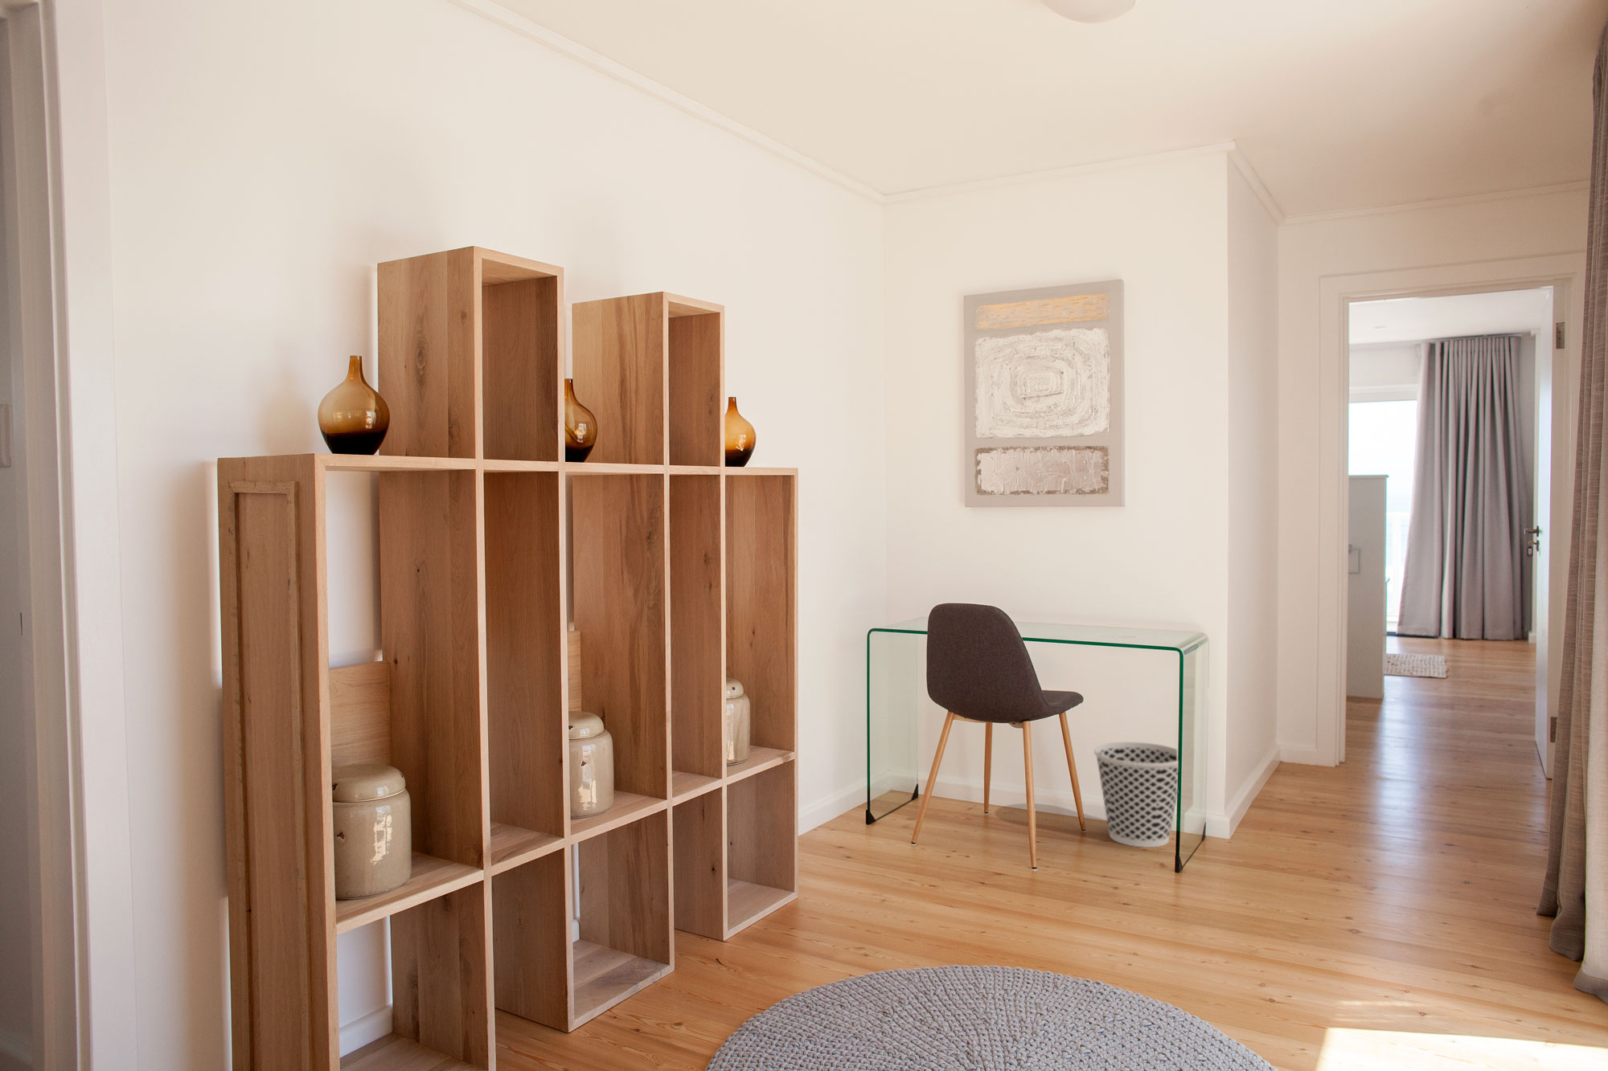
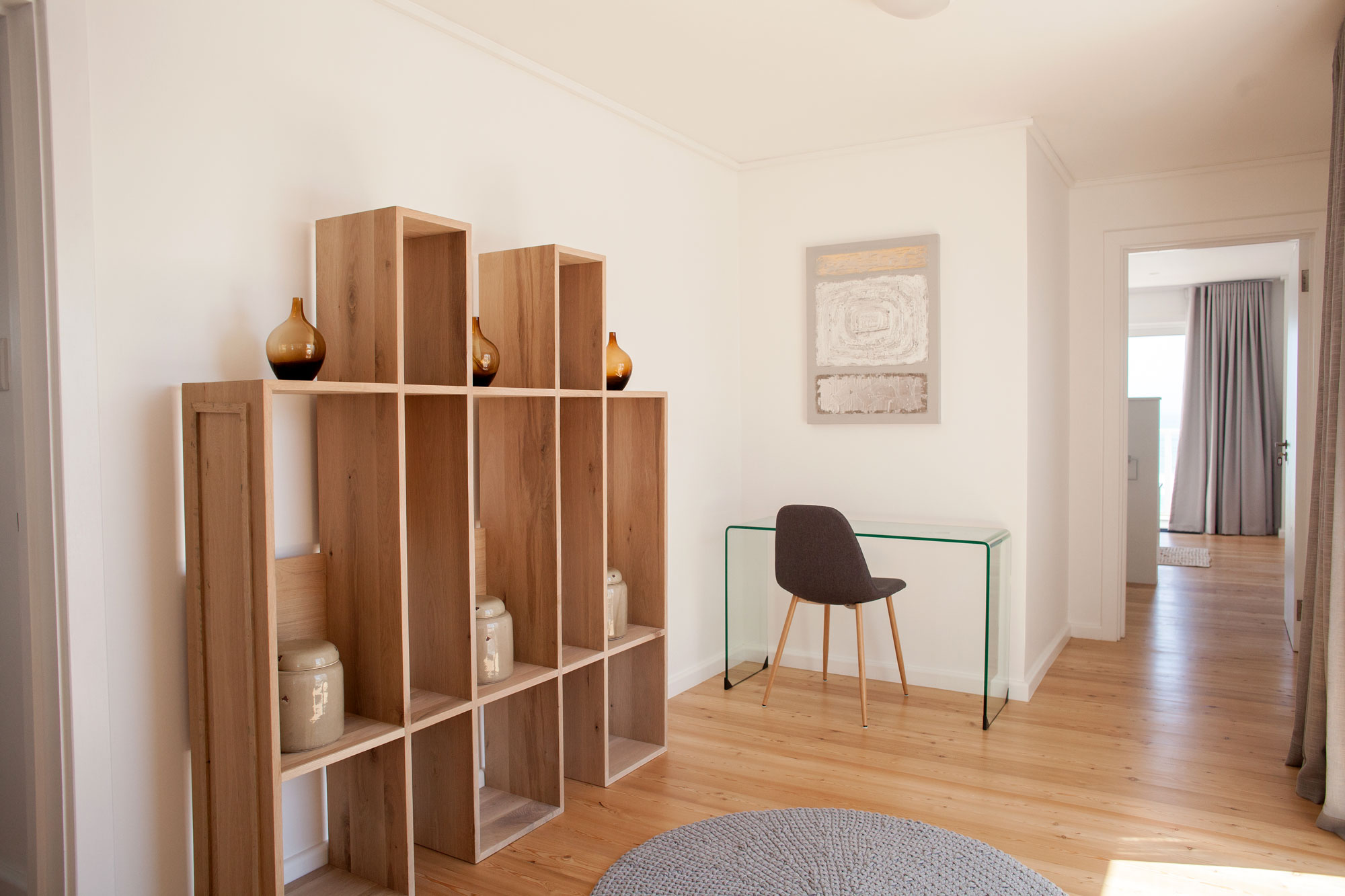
- wastebasket [1094,741,1179,849]
